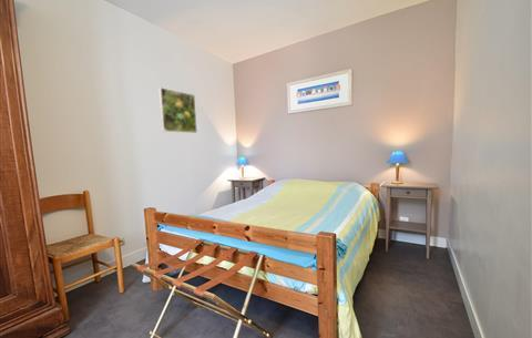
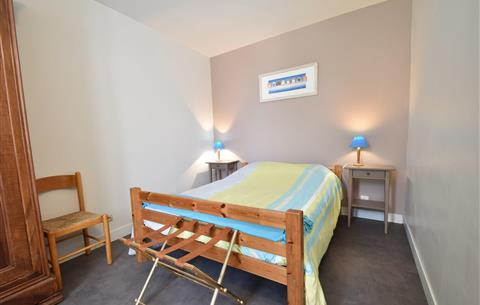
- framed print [157,86,198,134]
